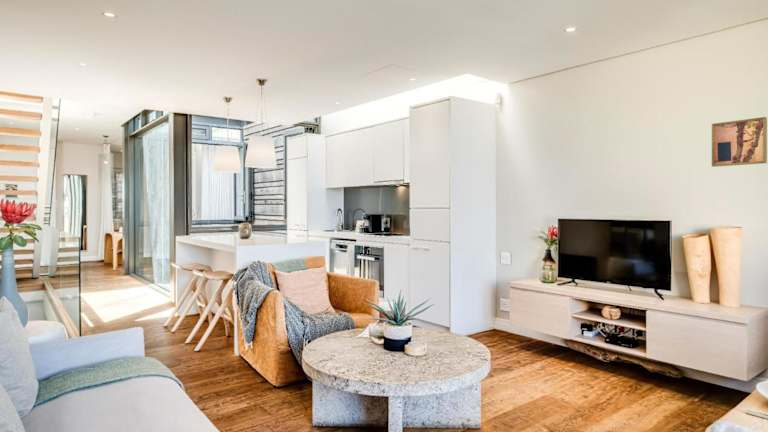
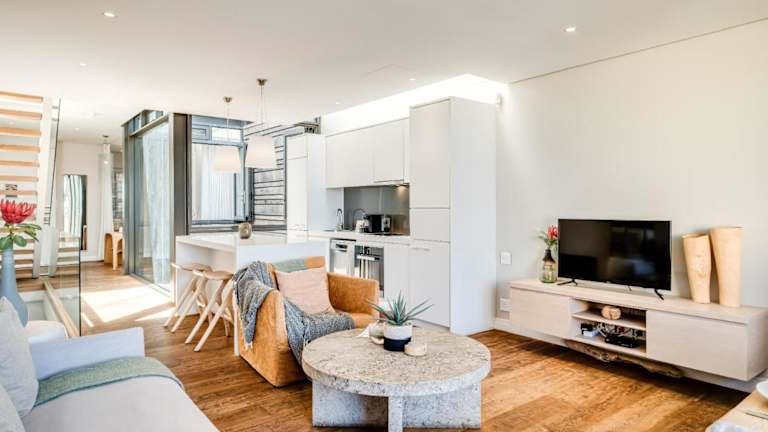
- wall art [711,116,768,168]
